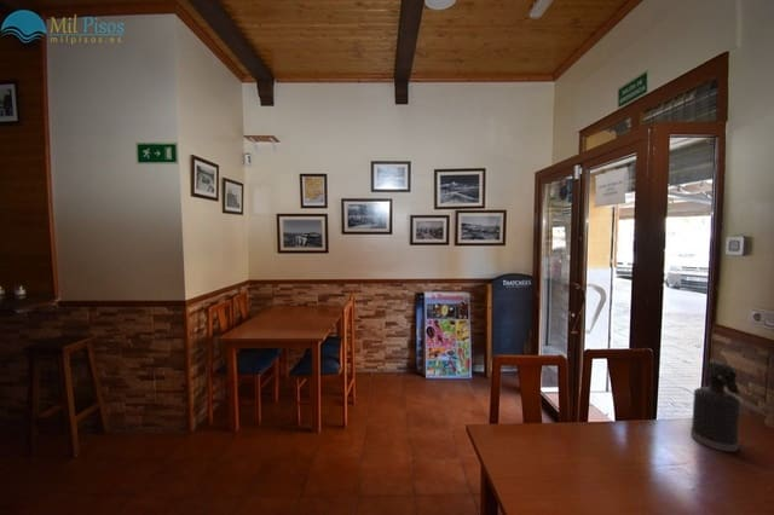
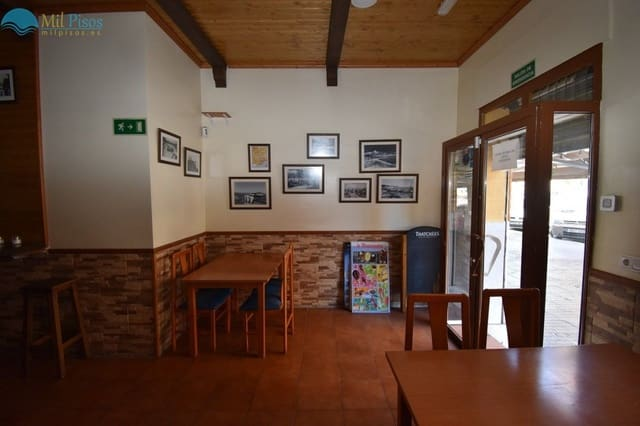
- spray bottle [689,360,741,453]
